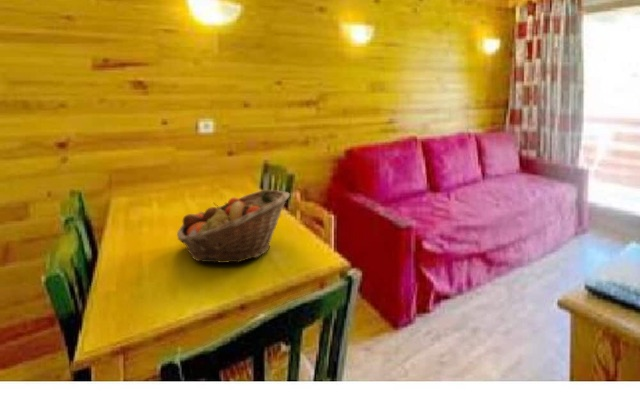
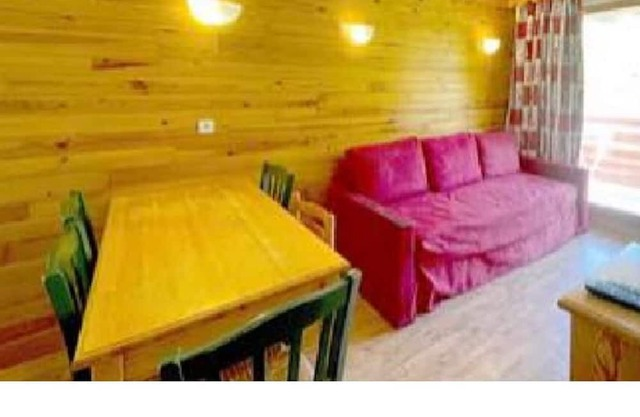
- fruit basket [176,189,291,264]
